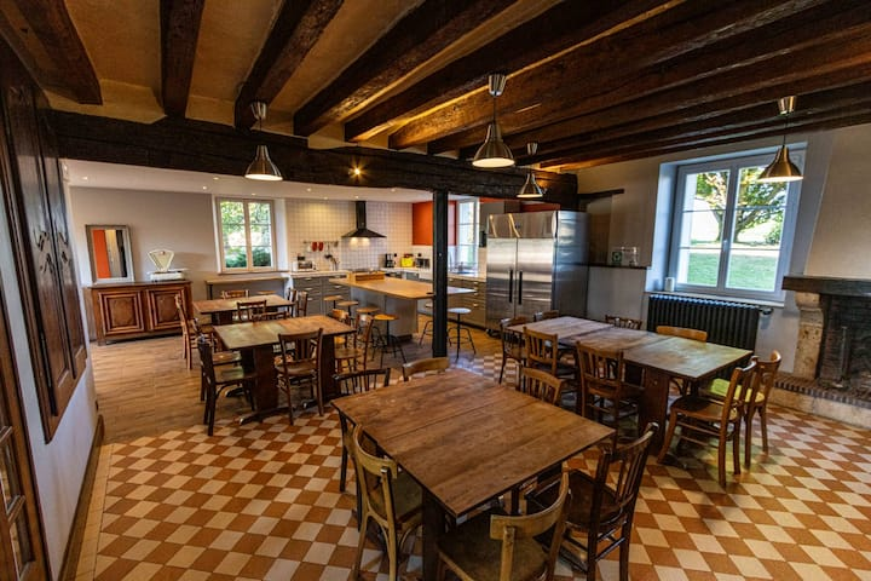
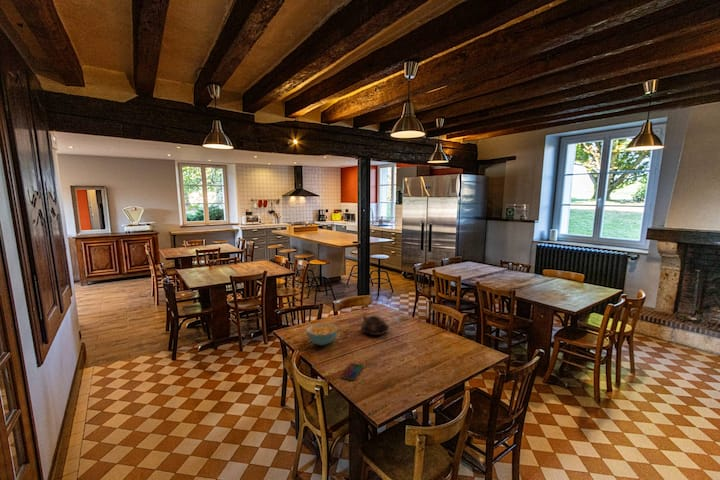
+ teapot [360,314,390,336]
+ cereal bowl [306,322,339,346]
+ smartphone [340,362,364,381]
